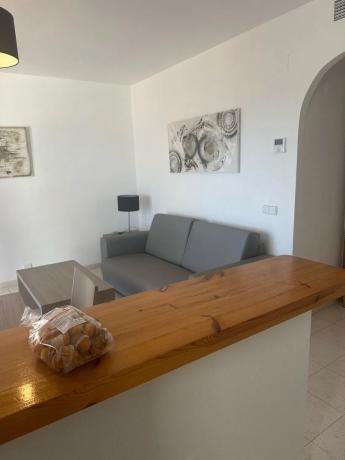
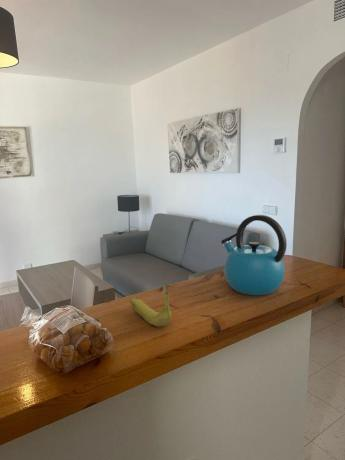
+ kettle [220,214,288,296]
+ banana [129,285,173,327]
